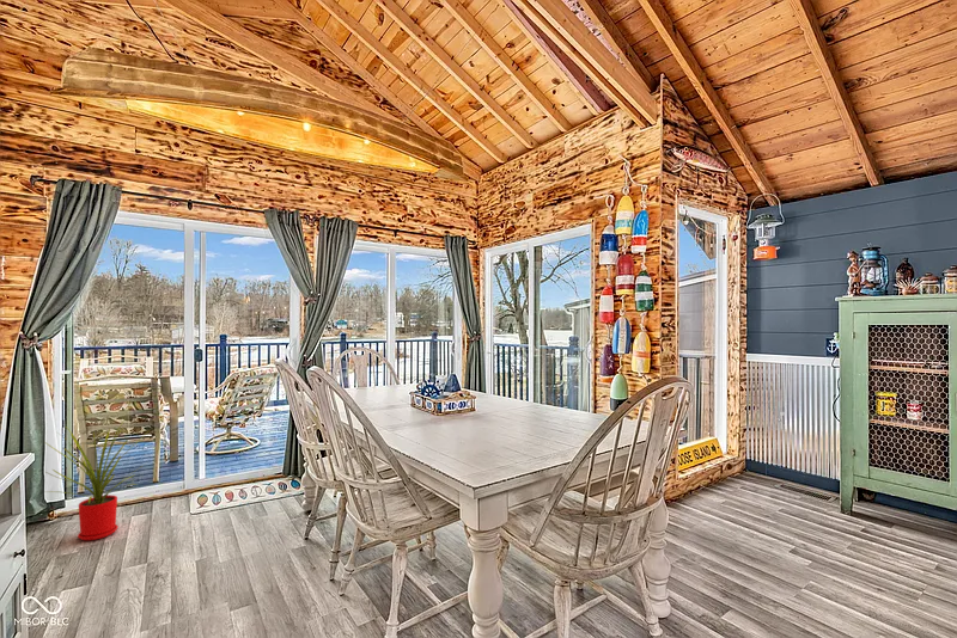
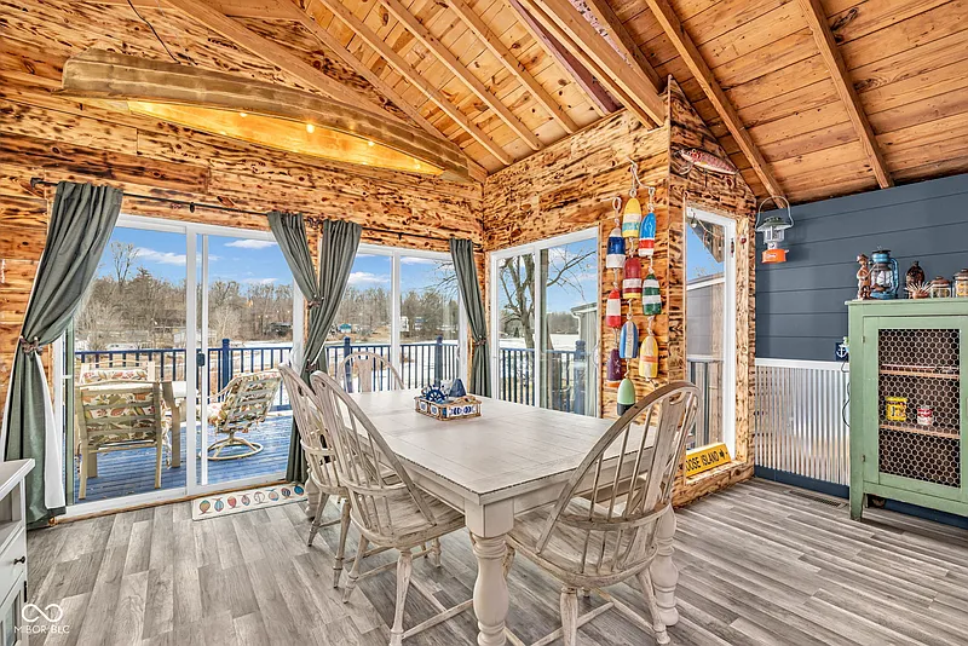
- house plant [43,419,151,541]
